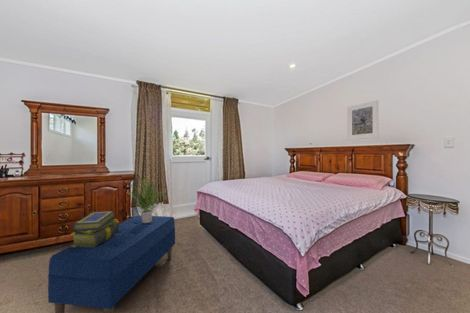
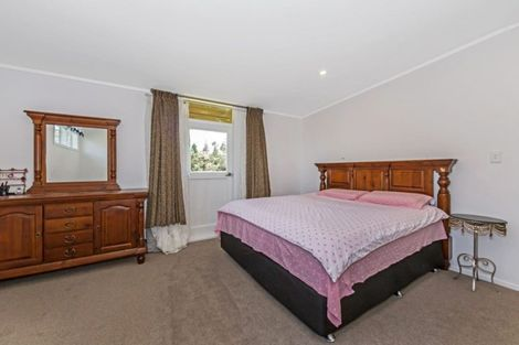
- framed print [346,99,380,141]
- stack of books [70,210,119,247]
- bench [47,215,176,313]
- potted plant [126,178,169,223]
